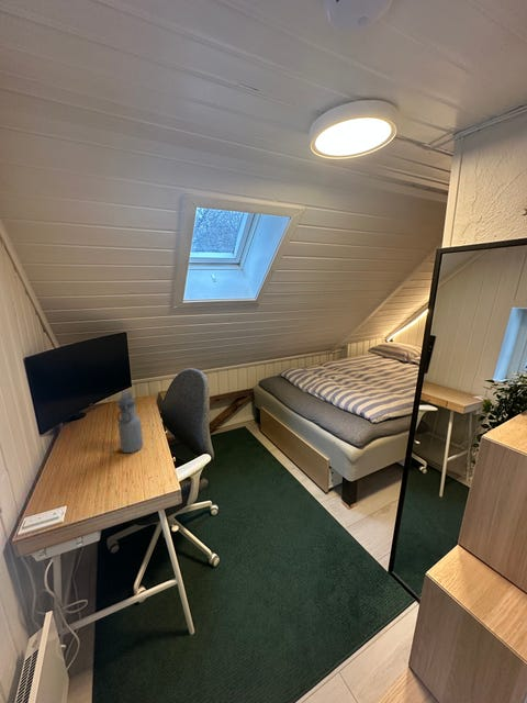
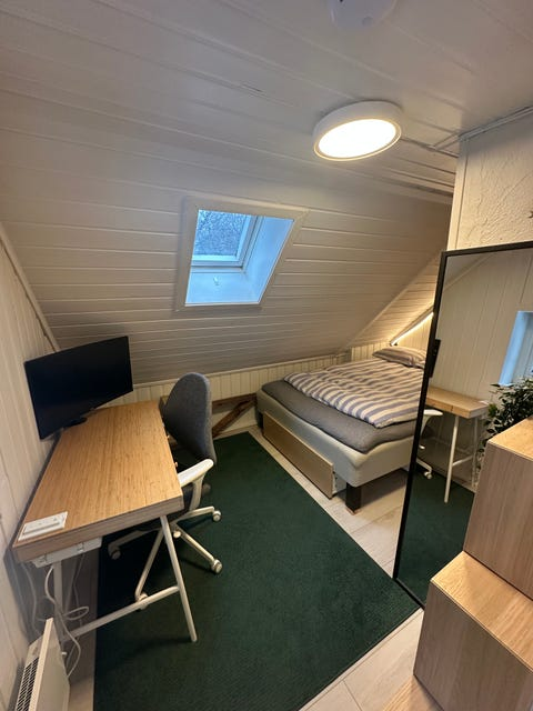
- water bottle [115,391,144,454]
